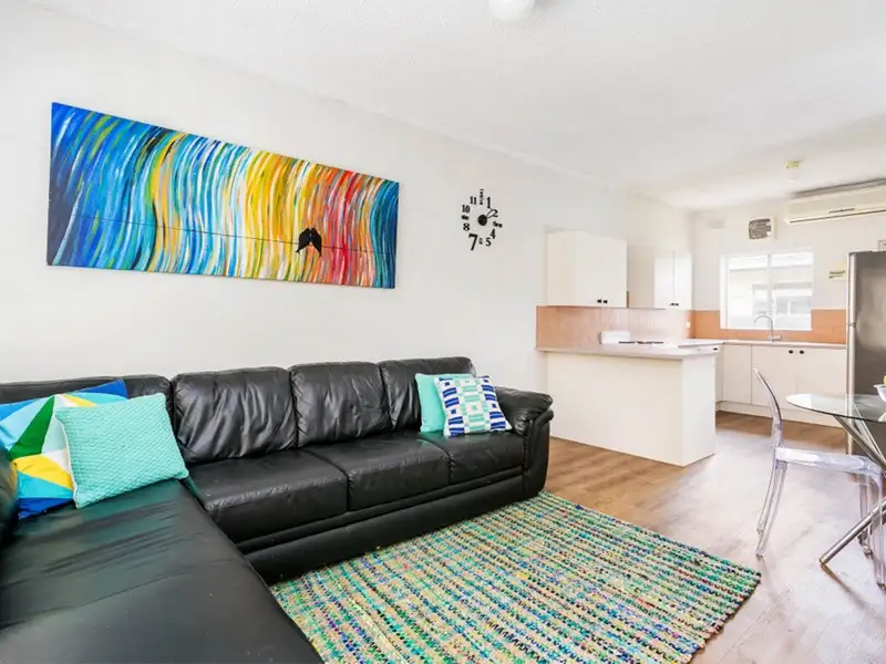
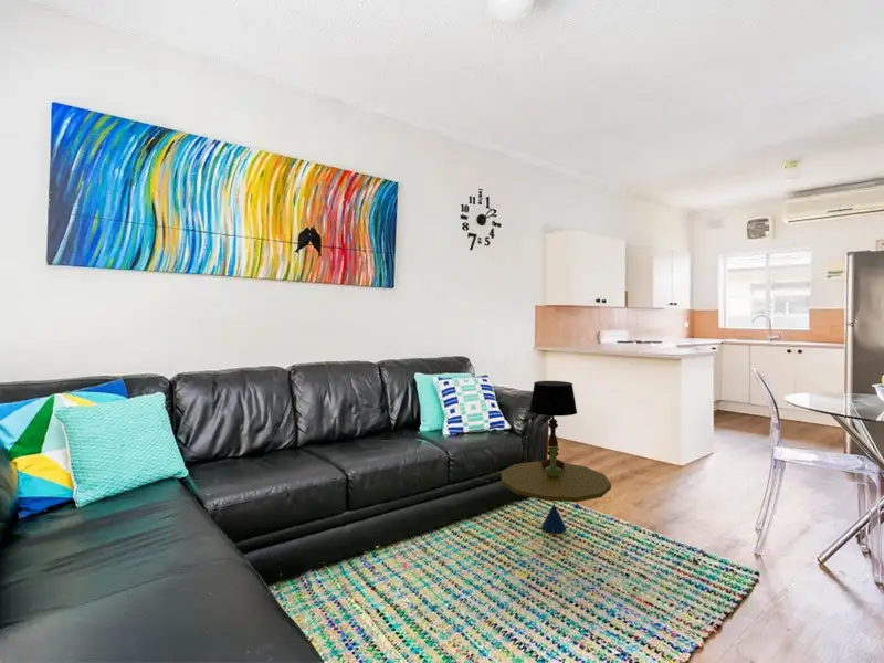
+ side table [501,446,612,534]
+ table lamp [528,380,578,470]
